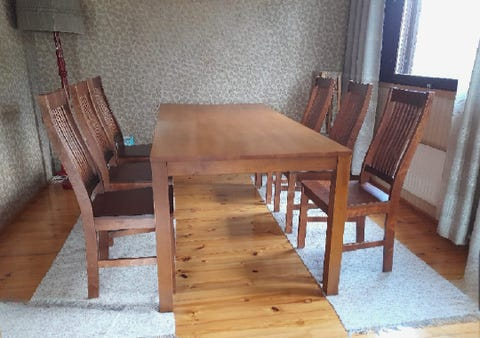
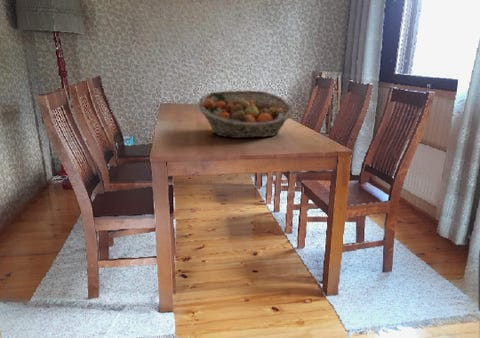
+ fruit basket [198,90,294,139]
